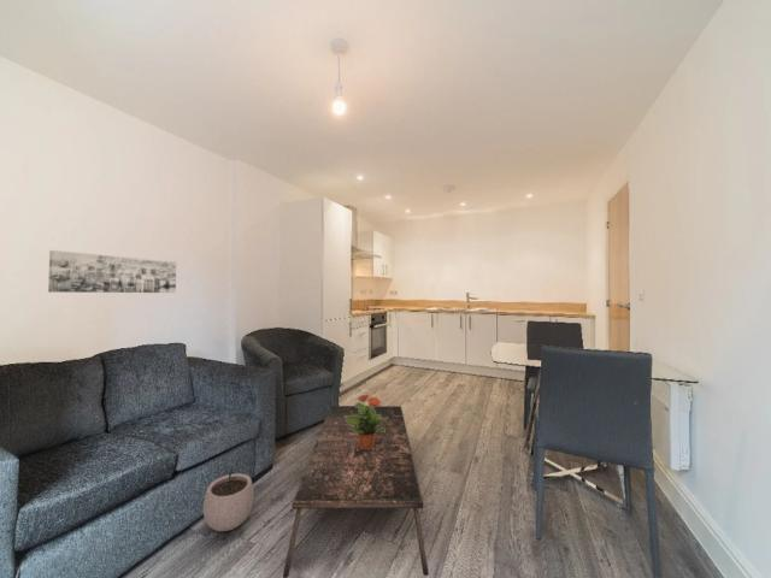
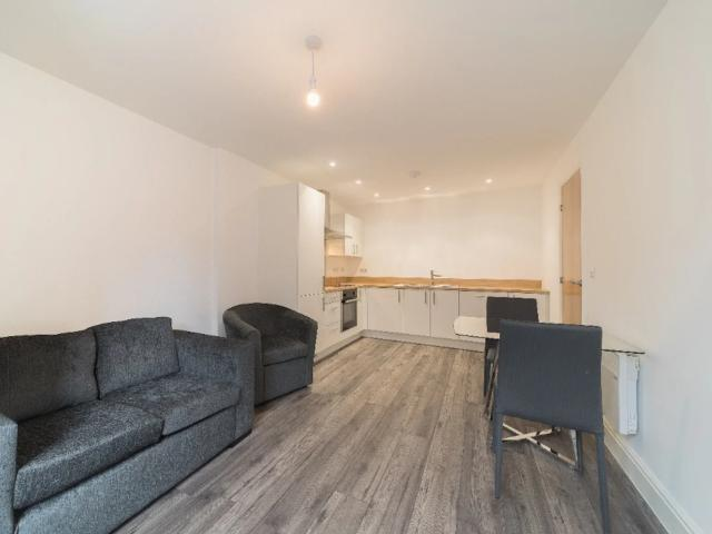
- potted plant [345,393,388,449]
- coffee table [282,405,430,578]
- wall art [47,249,177,294]
- plant pot [202,466,255,532]
